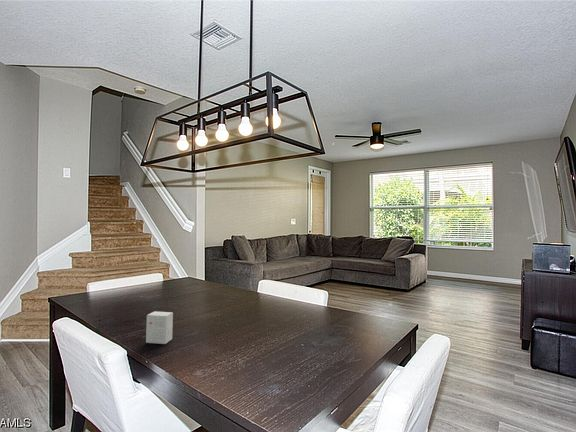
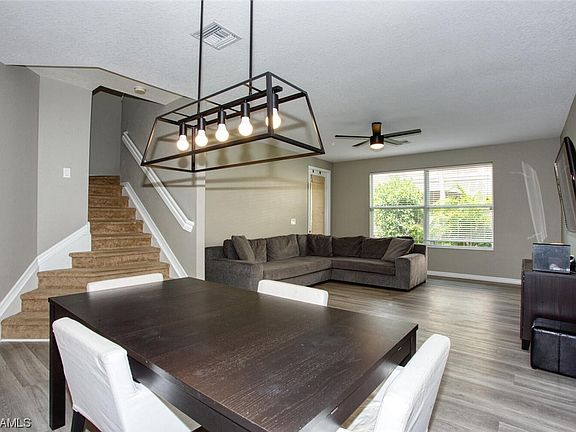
- small box [145,310,174,345]
